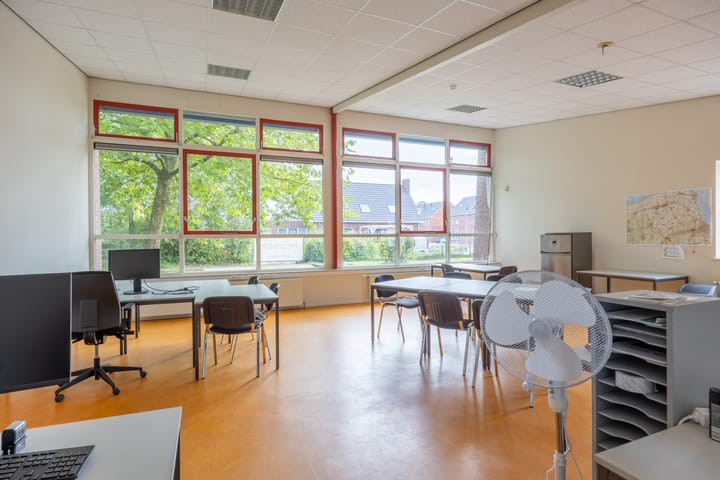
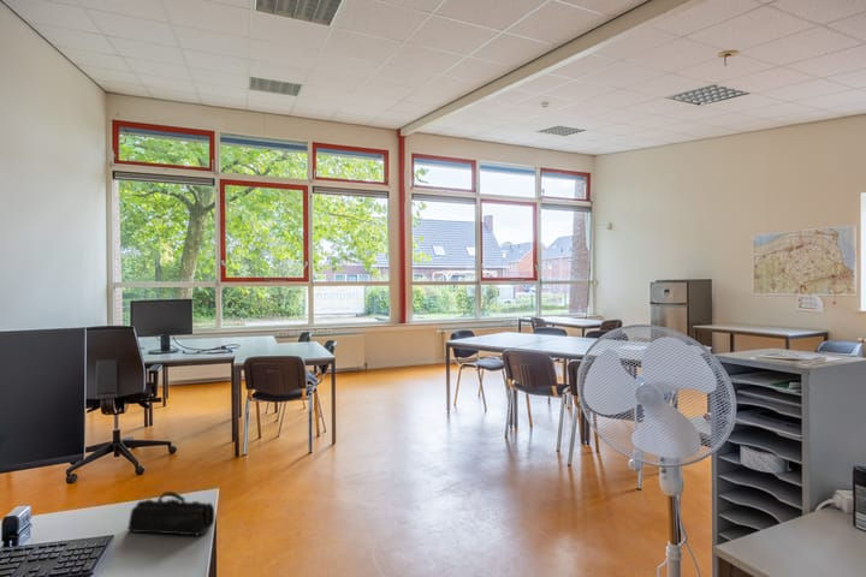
+ pencil case [126,490,215,536]
